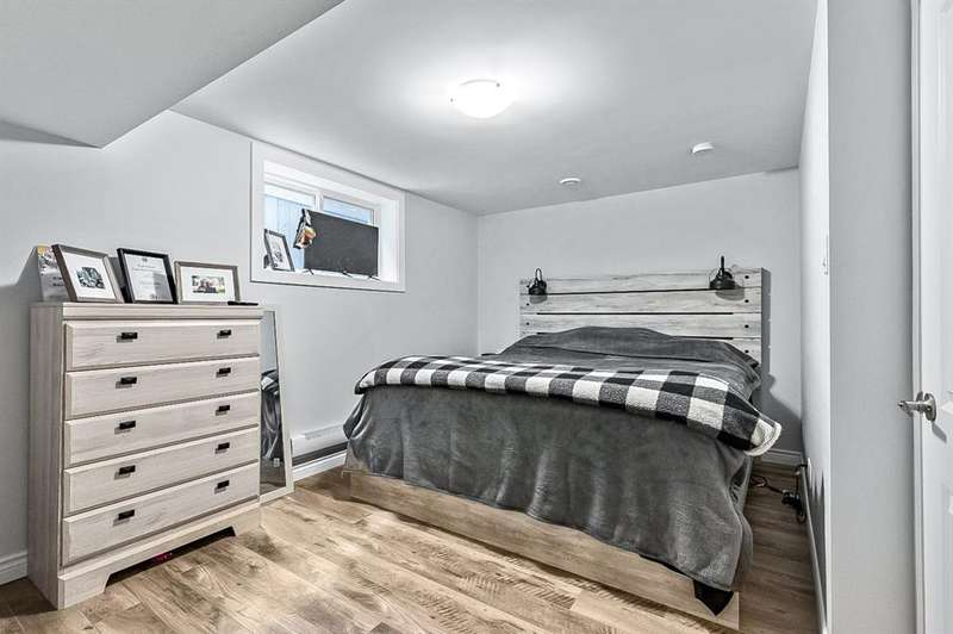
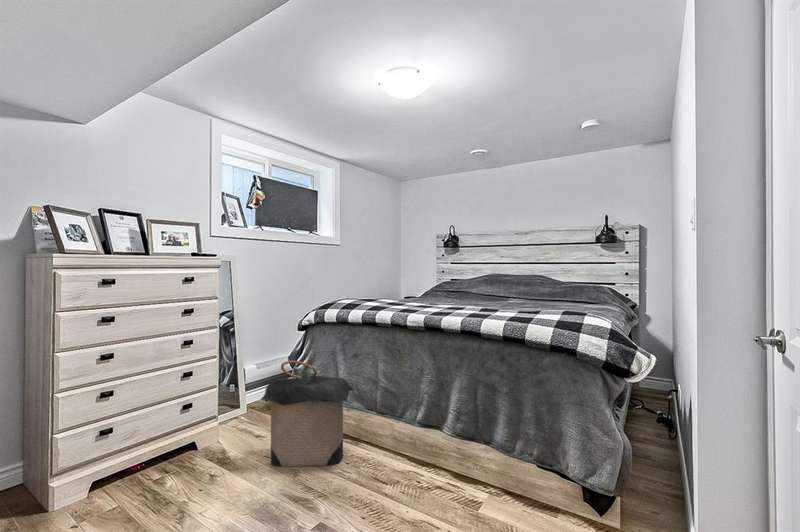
+ laundry hamper [260,360,354,468]
